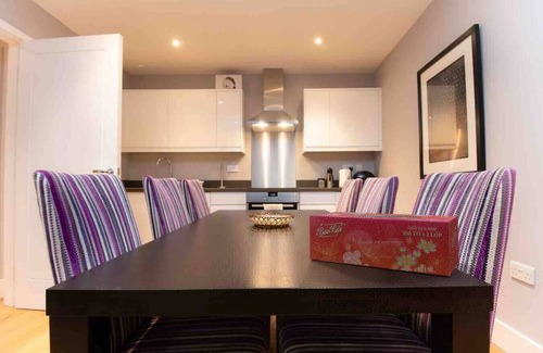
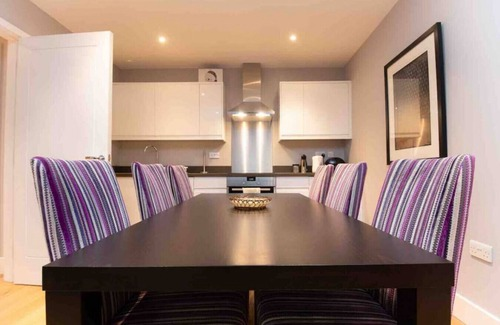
- tissue box [308,211,460,277]
